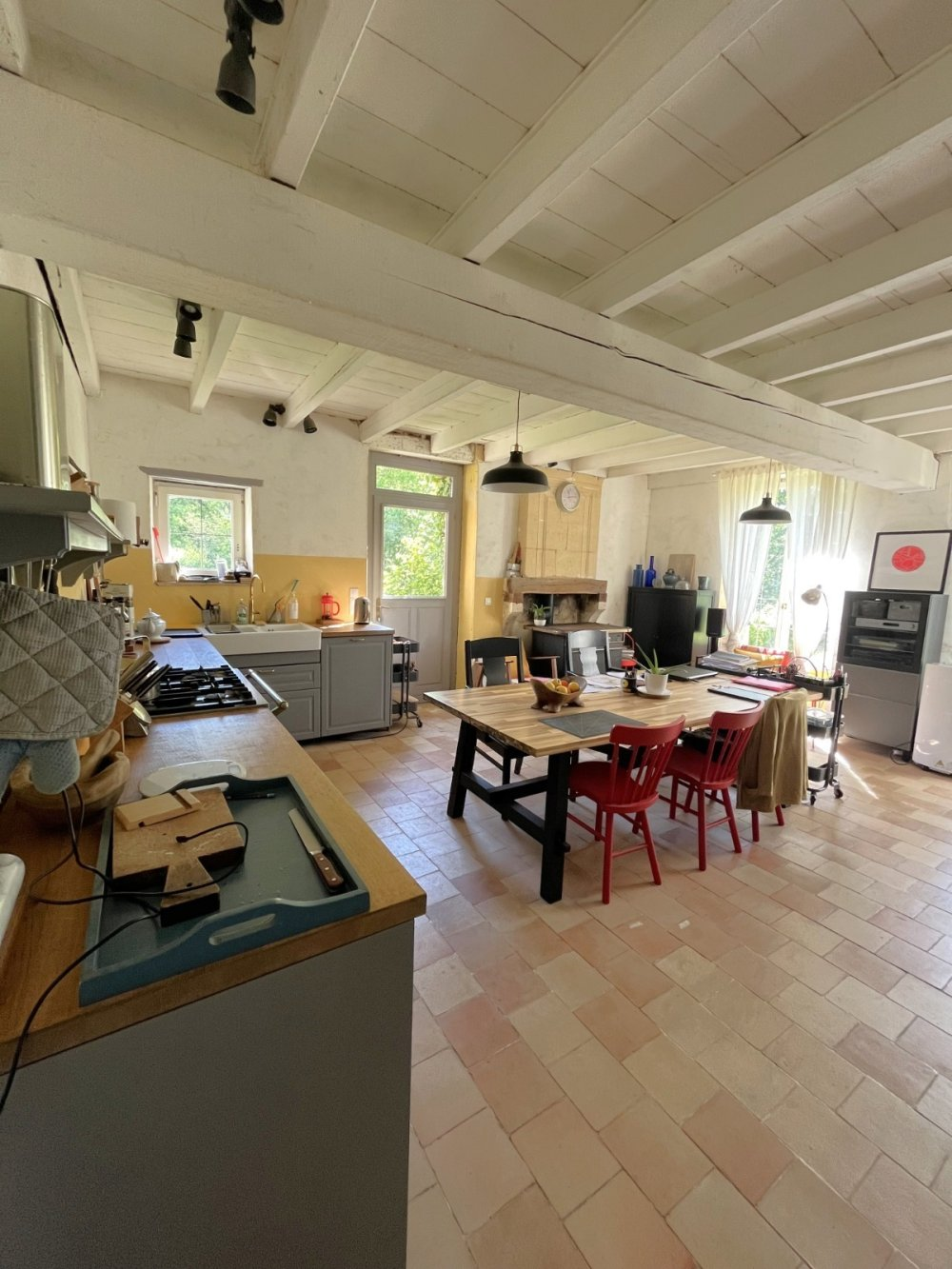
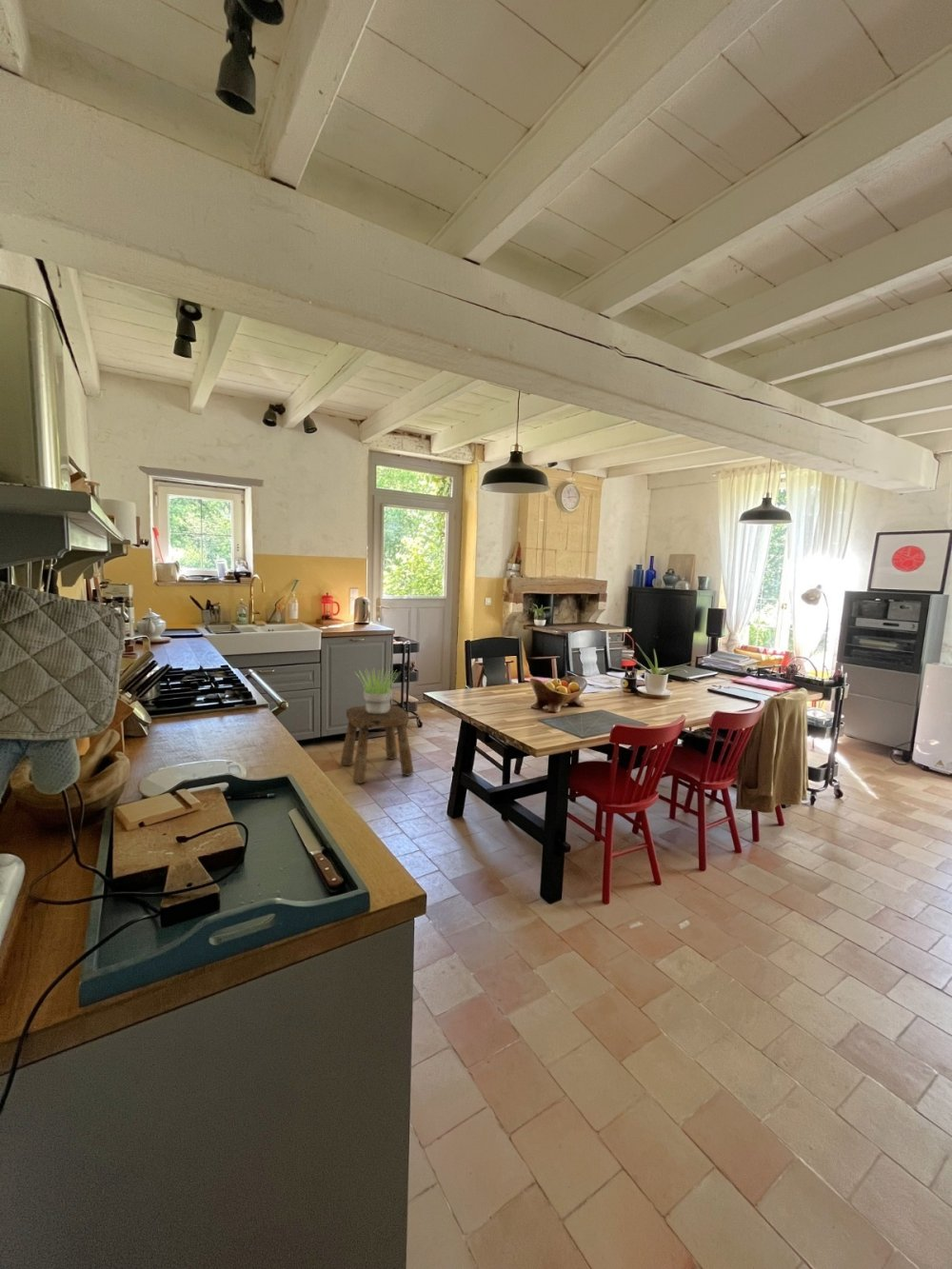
+ potted plant [354,666,401,714]
+ stool [340,704,415,784]
